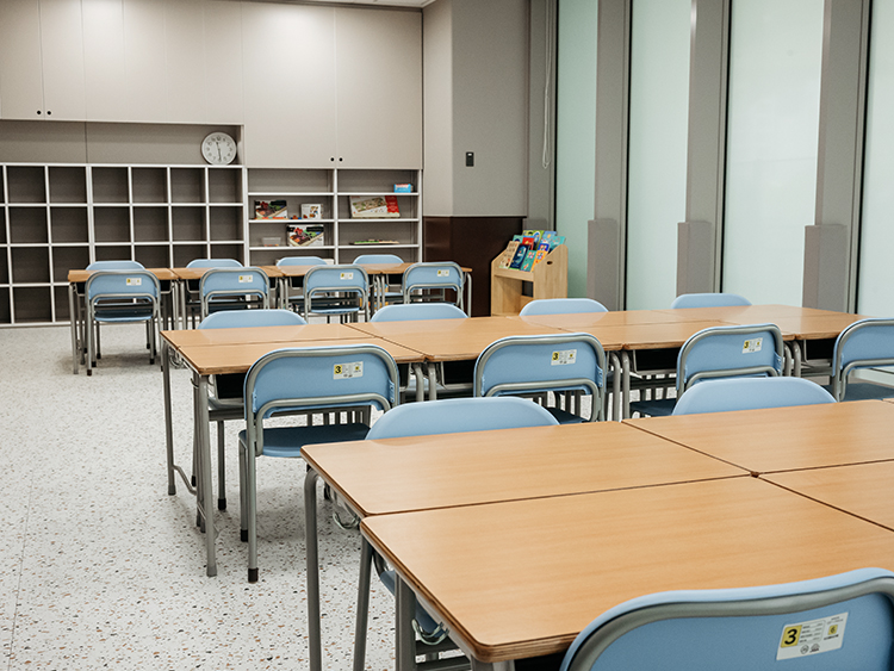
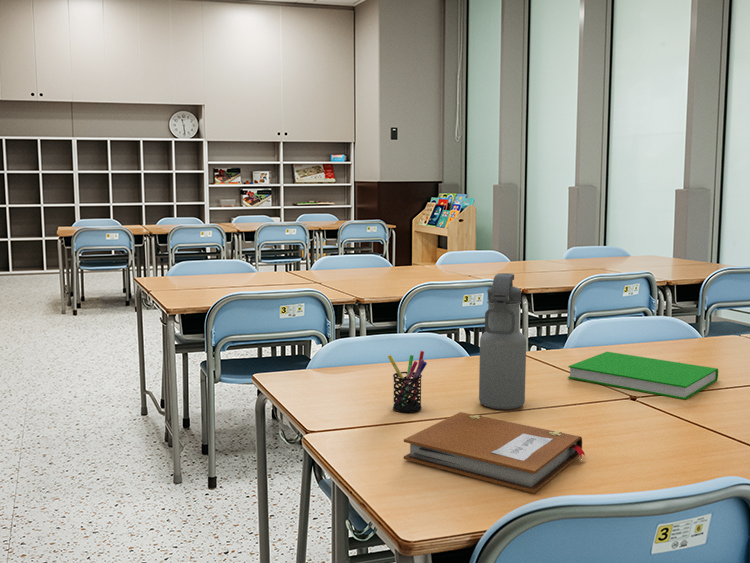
+ book [567,351,719,401]
+ notebook [403,411,586,494]
+ water bottle [478,272,527,410]
+ pen holder [387,350,428,414]
